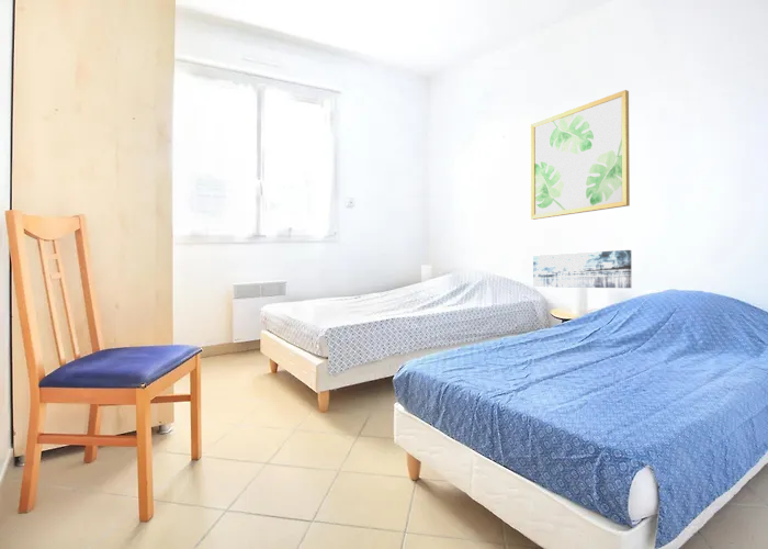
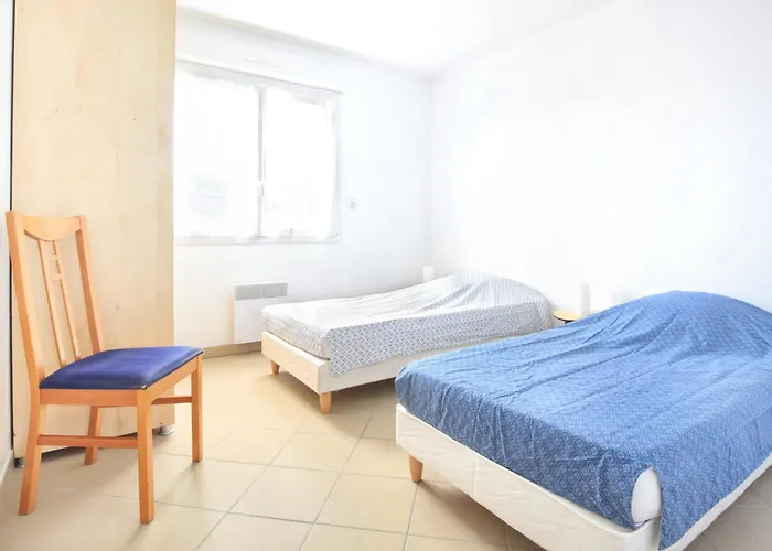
- wall art [532,249,633,289]
- wall art [530,89,631,221]
